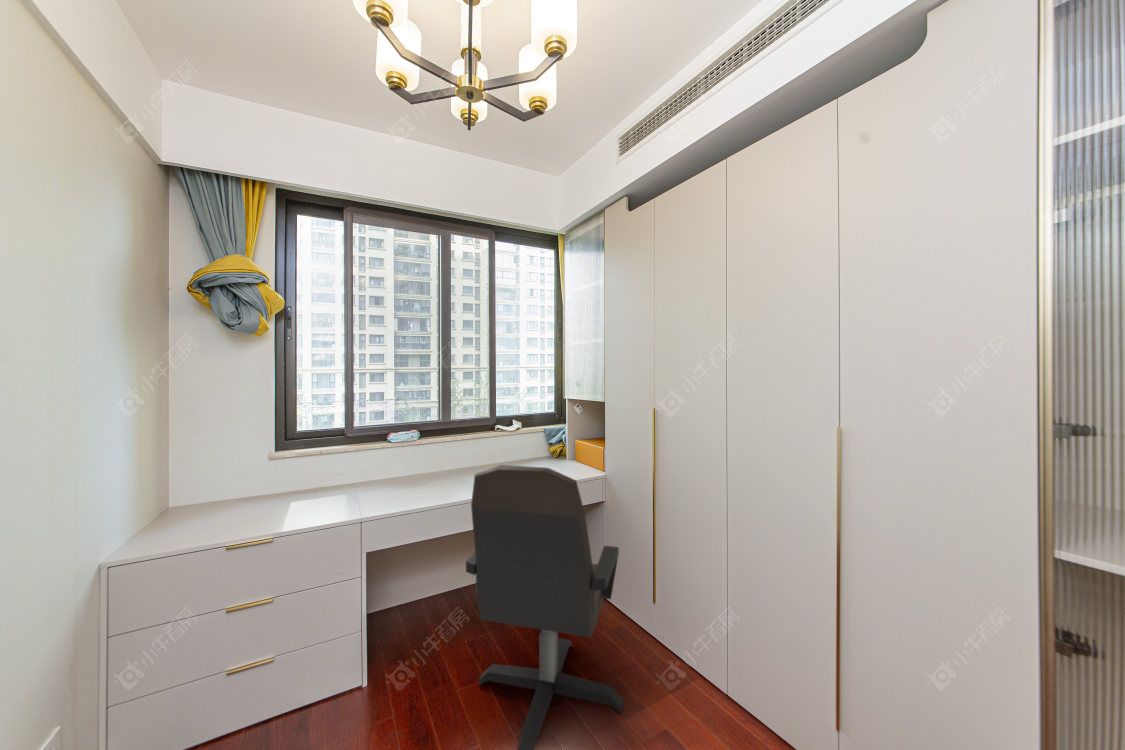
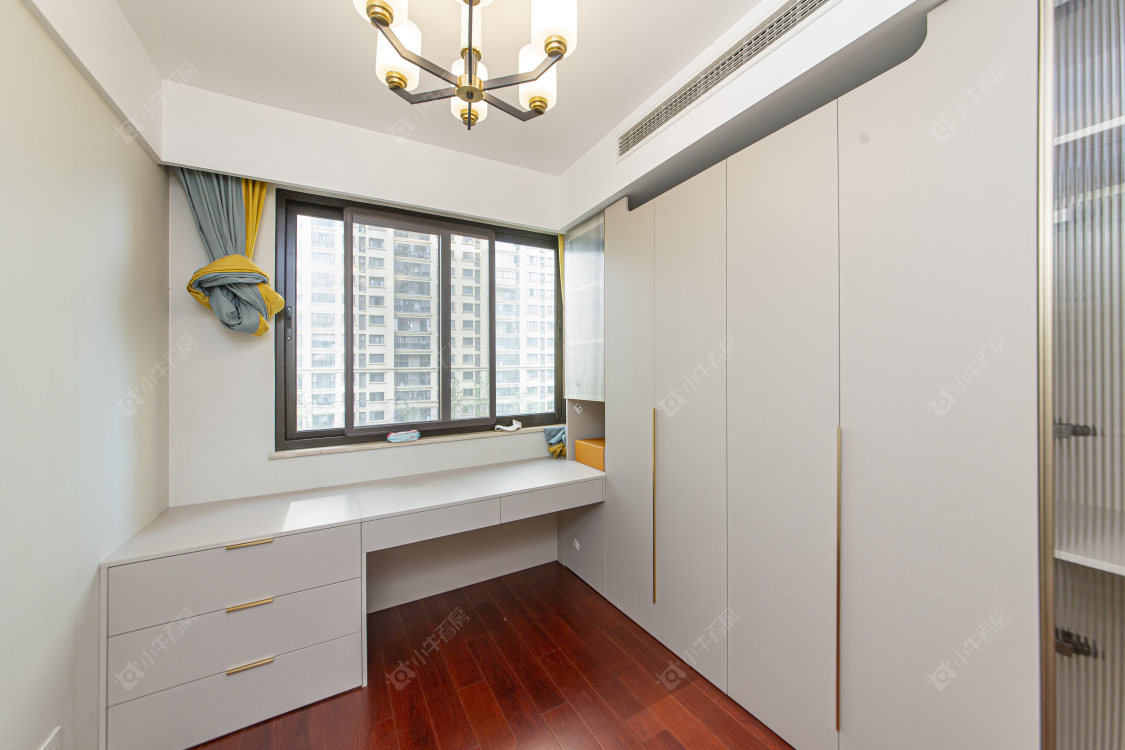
- office chair [465,464,624,750]
